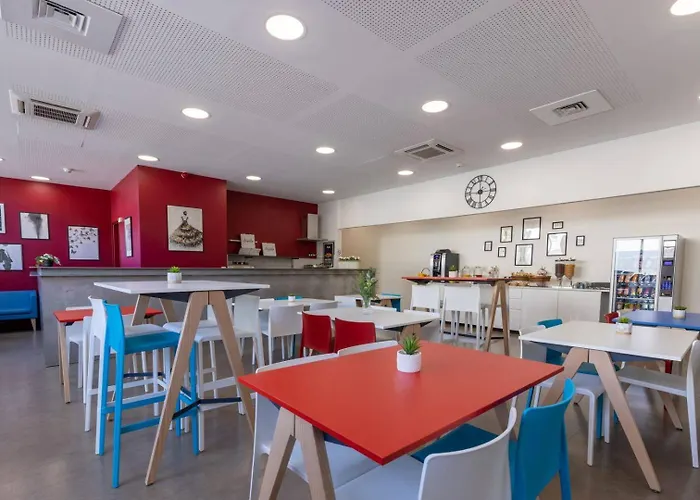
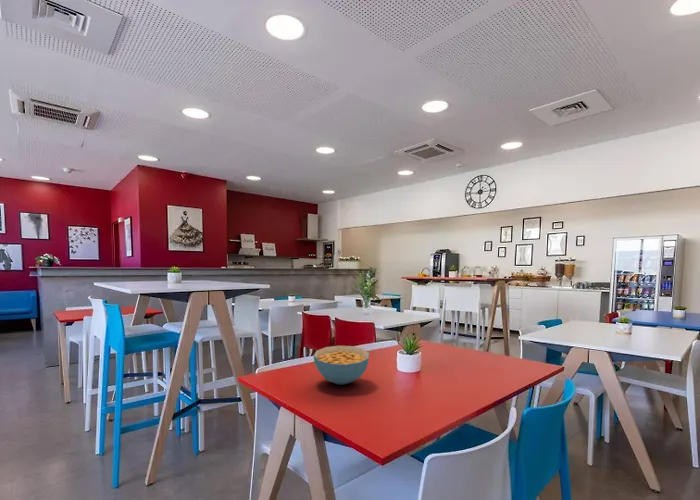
+ cereal bowl [313,345,370,386]
